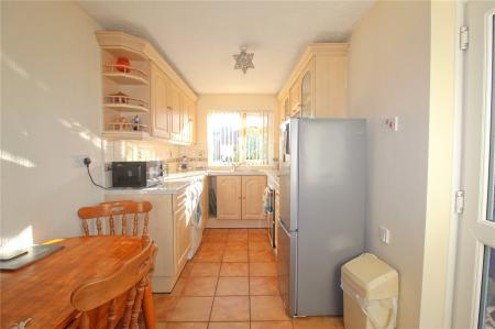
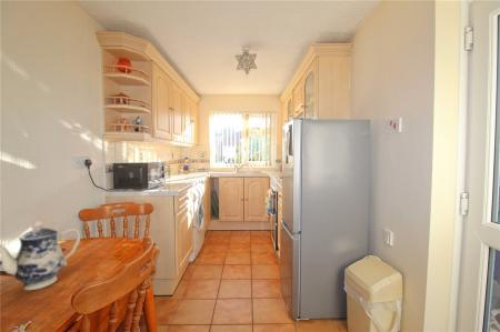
+ teapot [0,220,82,291]
